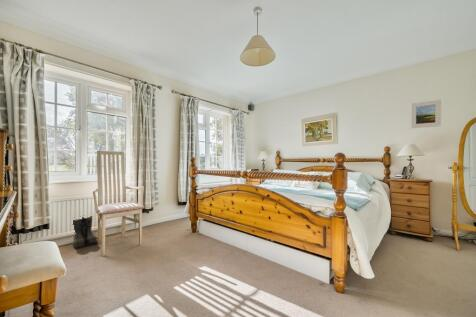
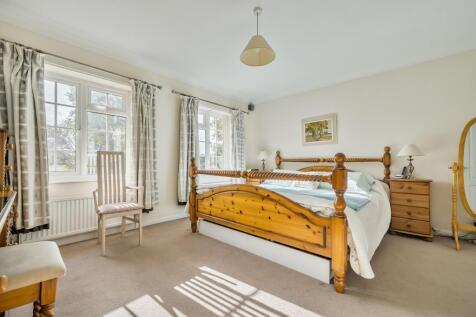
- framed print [410,99,442,129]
- boots [71,215,99,249]
